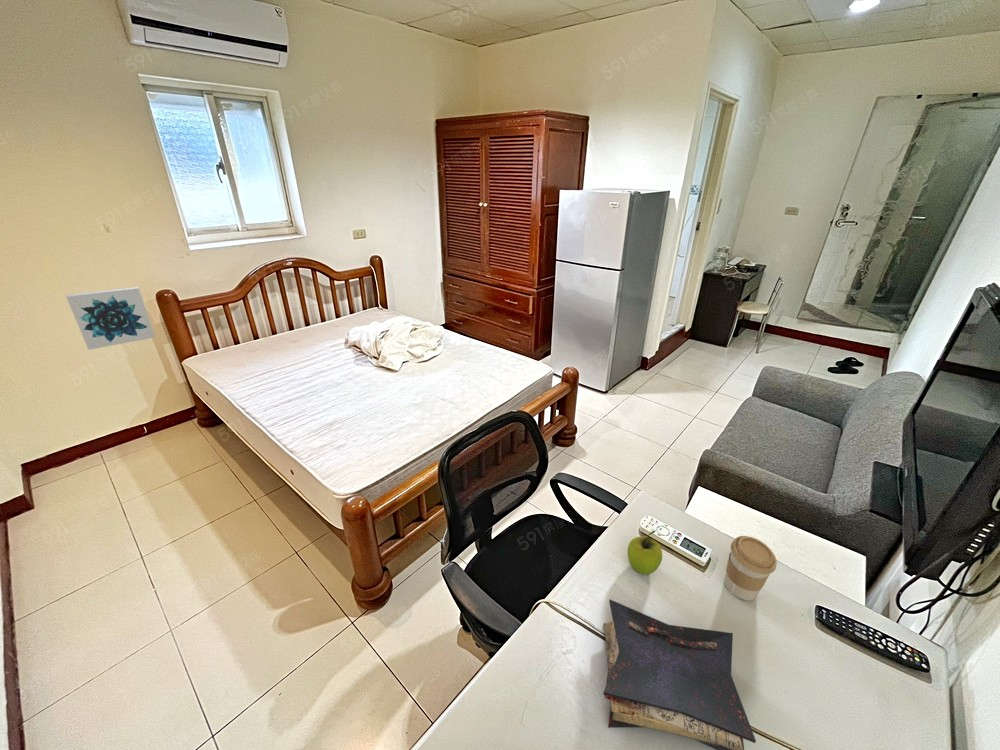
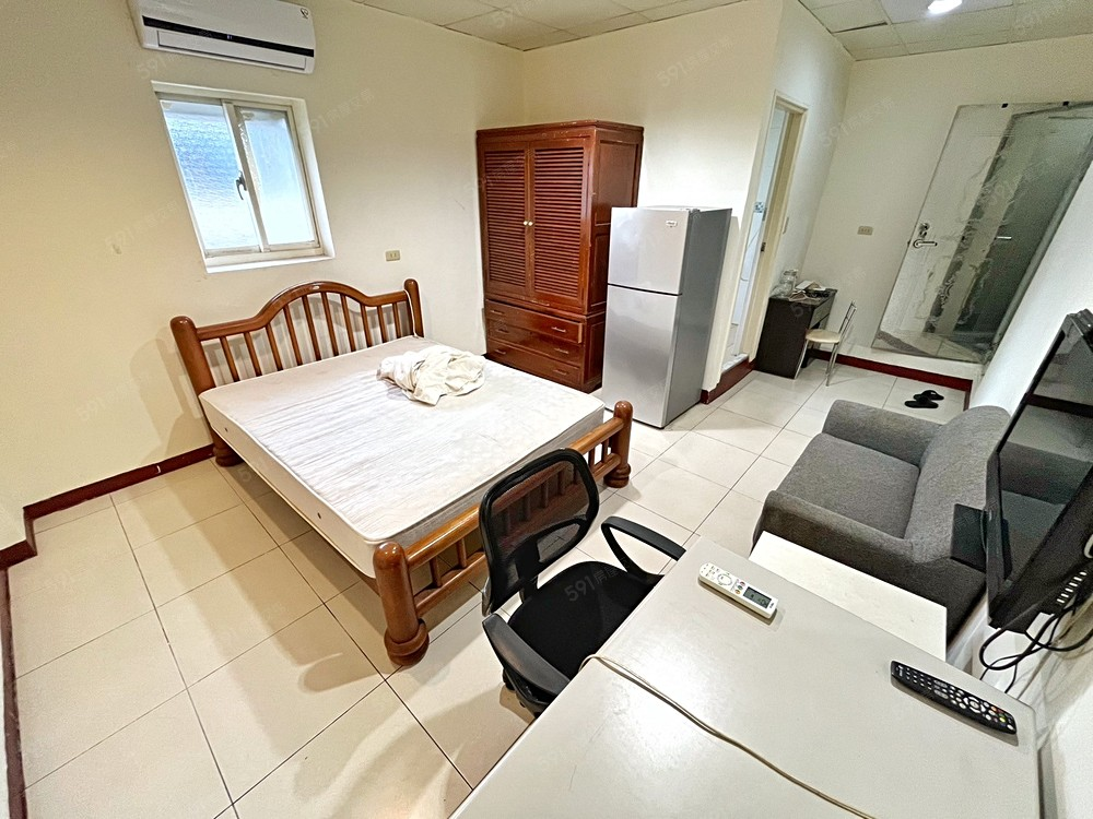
- wall art [65,286,156,351]
- book [602,598,757,750]
- fruit [626,529,663,576]
- coffee cup [724,535,778,601]
